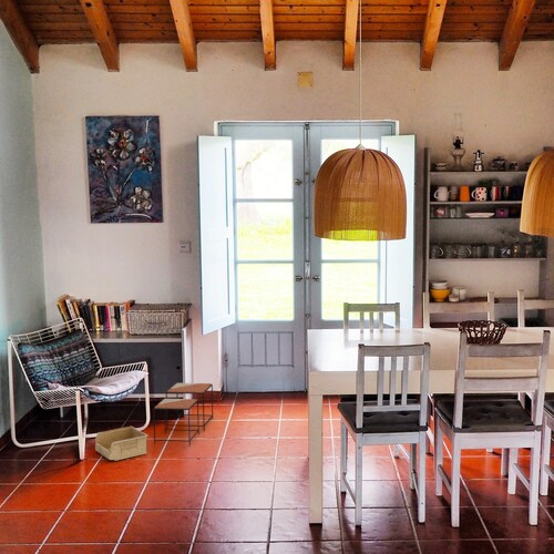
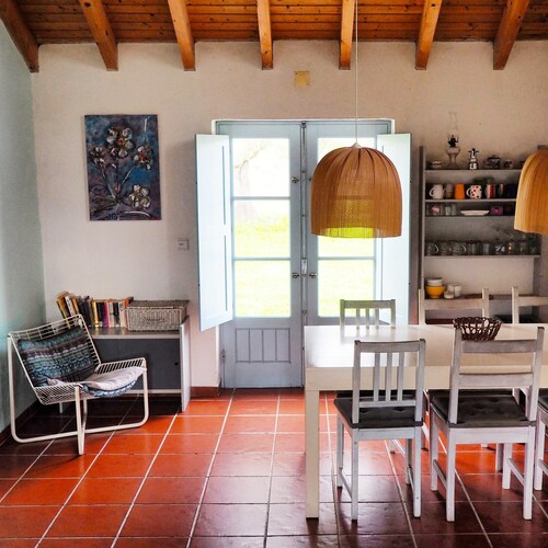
- storage bin [94,425,148,462]
- side table [152,382,214,447]
